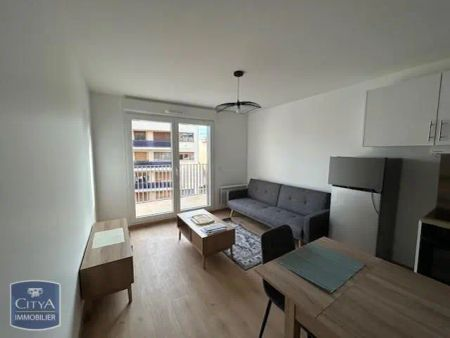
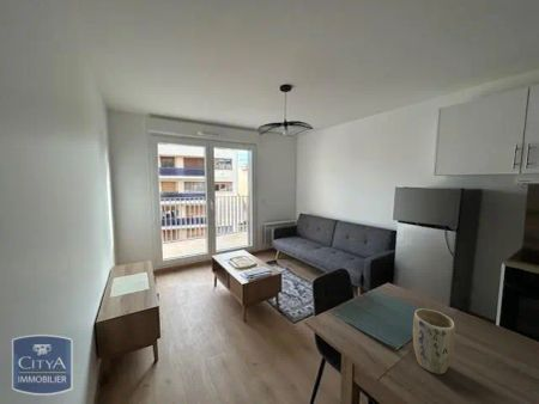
+ plant pot [412,307,456,375]
